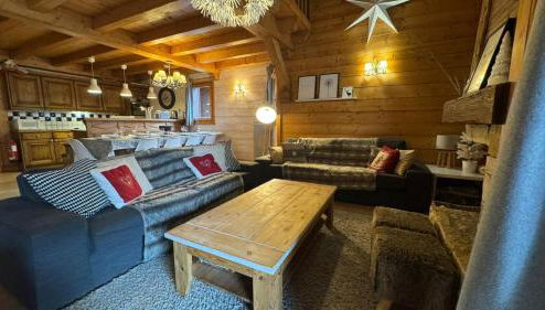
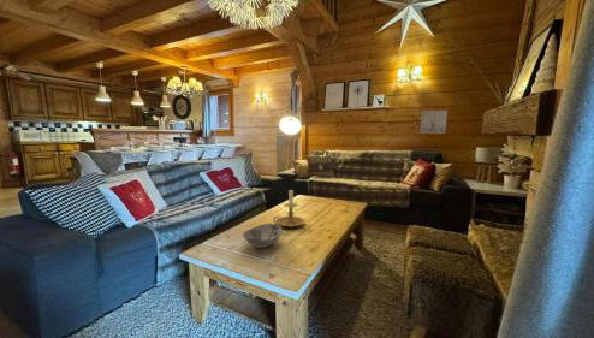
+ decorative bowl [240,223,284,249]
+ wall art [420,109,449,135]
+ candle holder [272,189,307,229]
